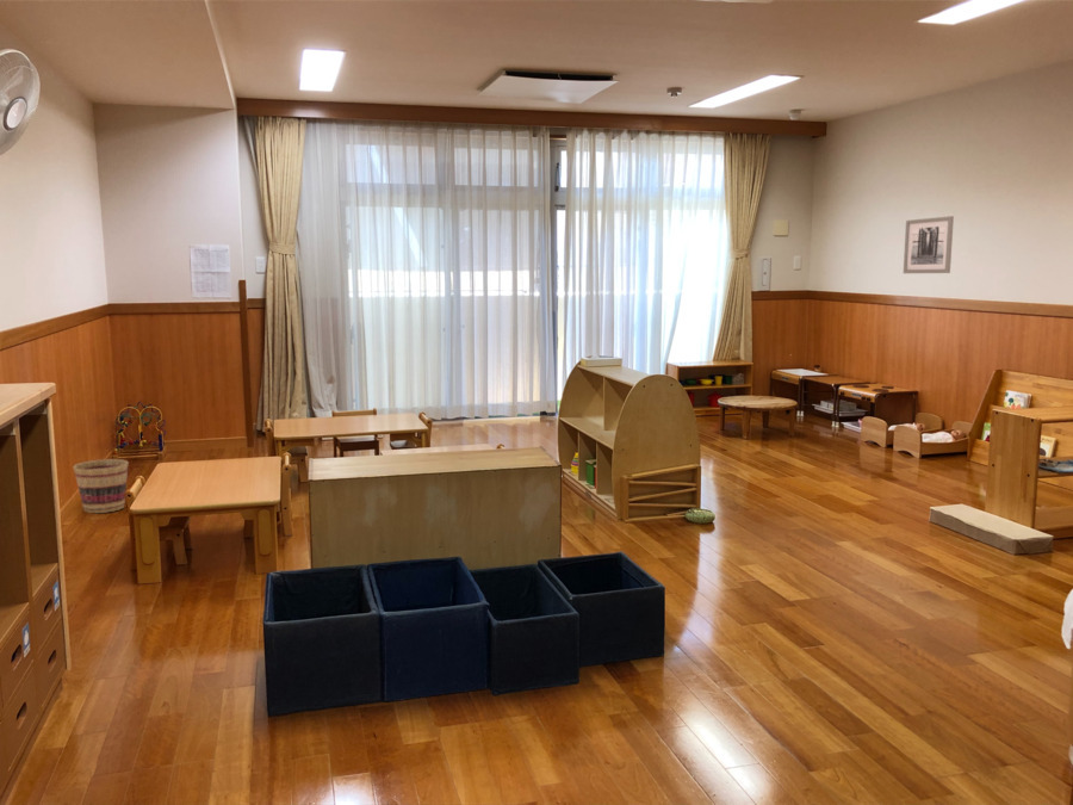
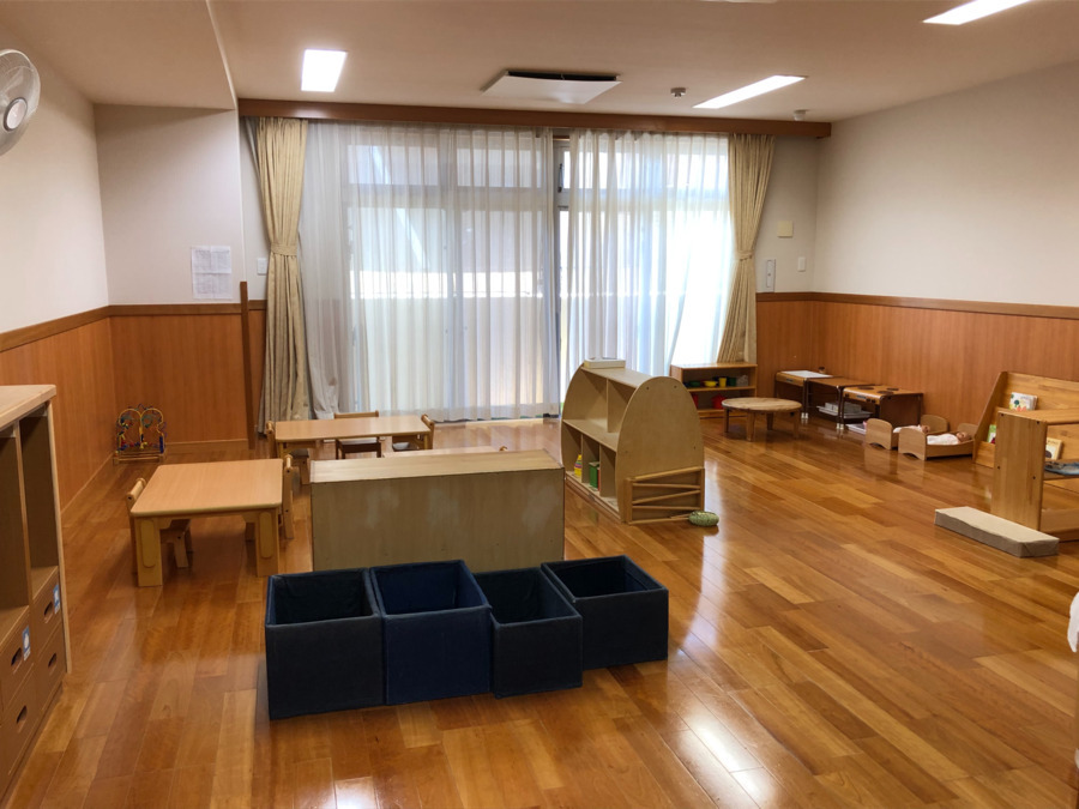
- wall art [903,215,955,274]
- basket [72,458,130,514]
